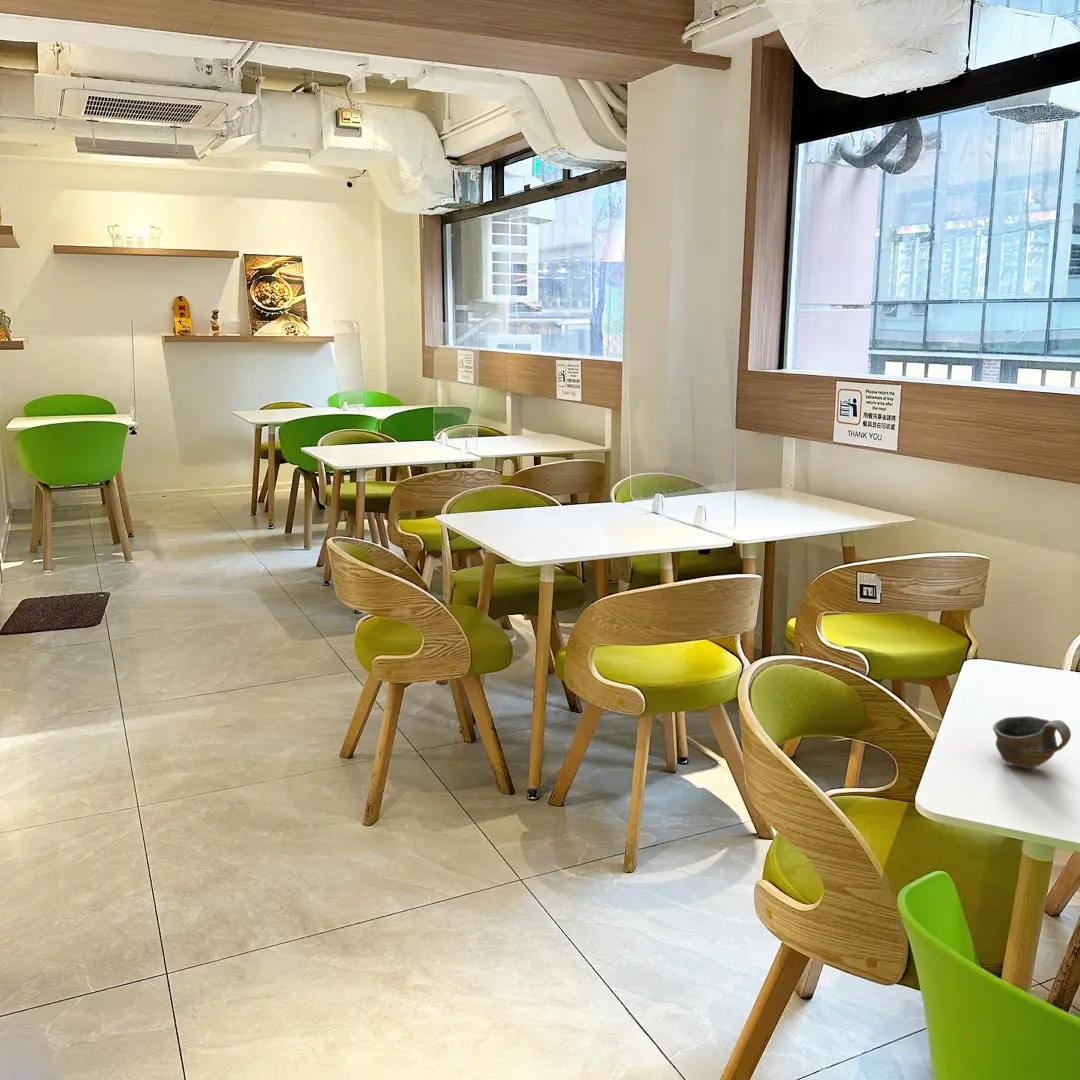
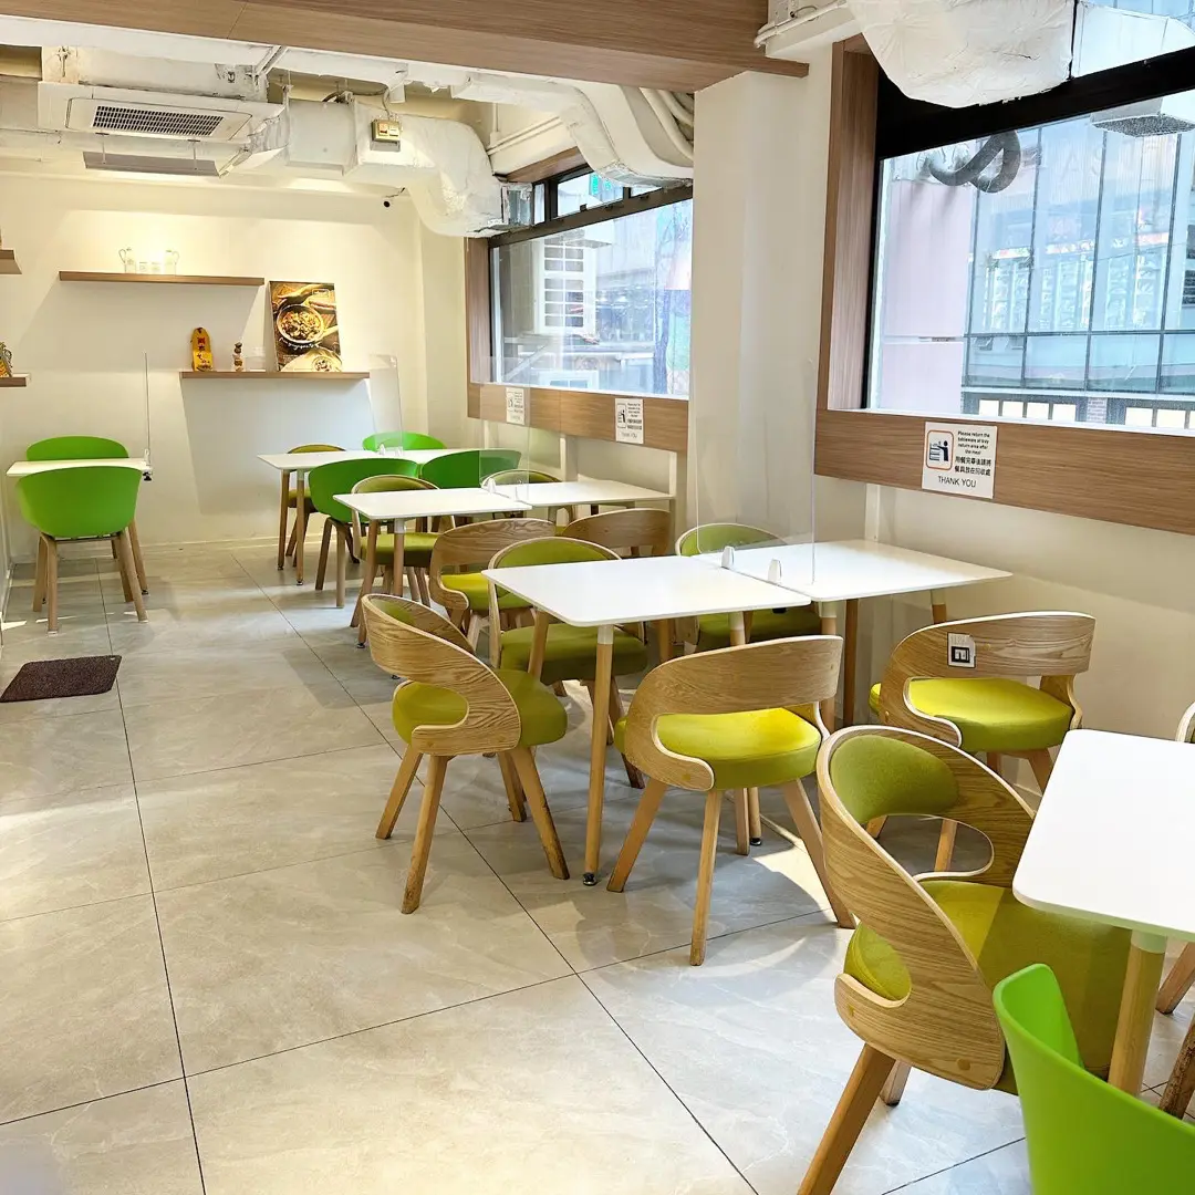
- cup [992,715,1072,770]
